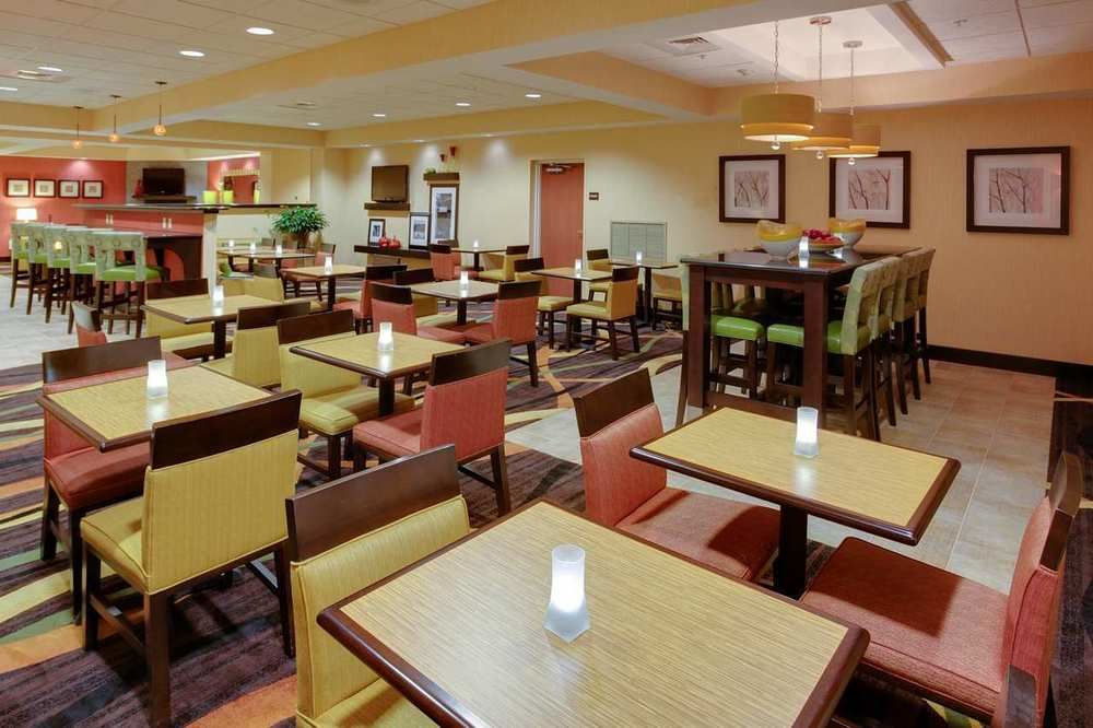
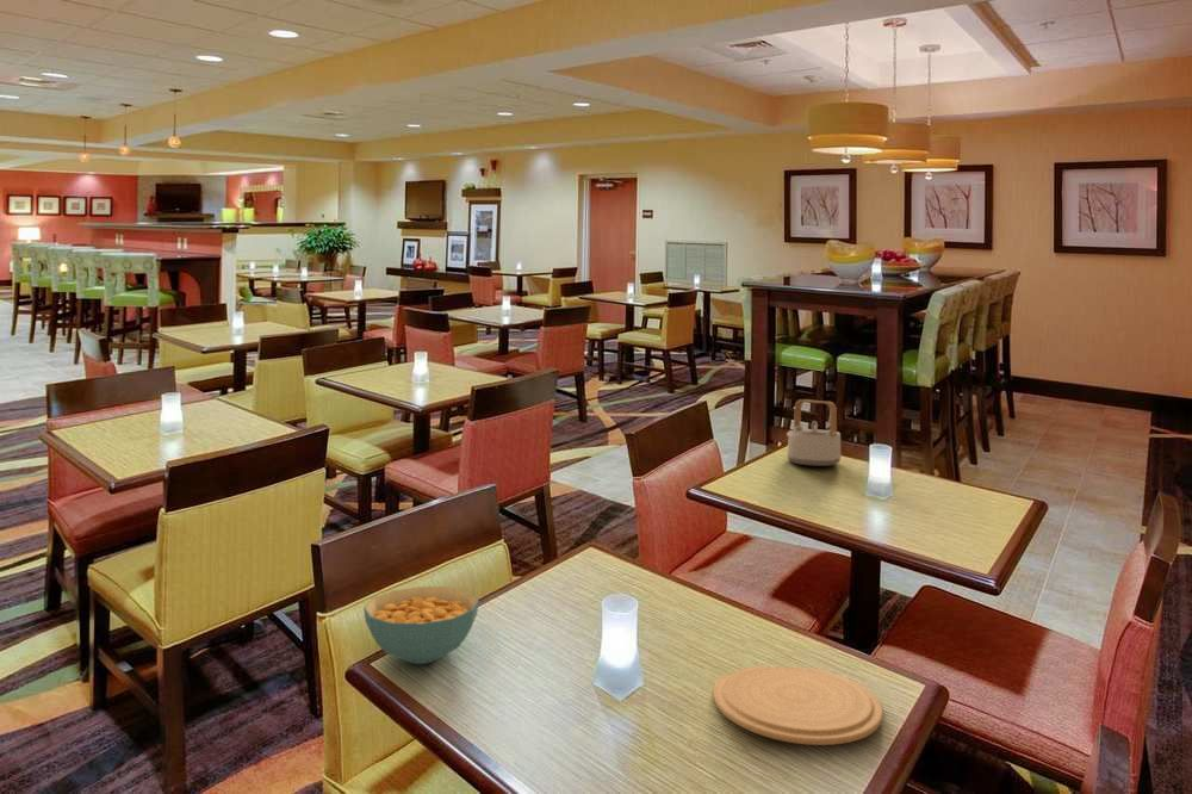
+ plate [712,665,884,746]
+ teapot [786,398,842,467]
+ cereal bowl [362,585,480,665]
